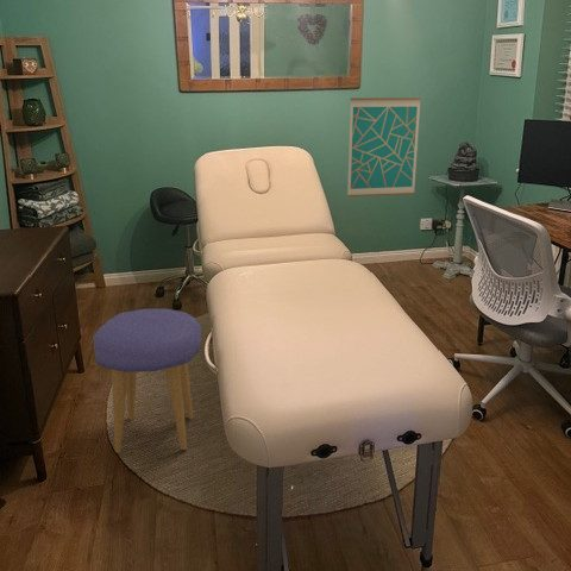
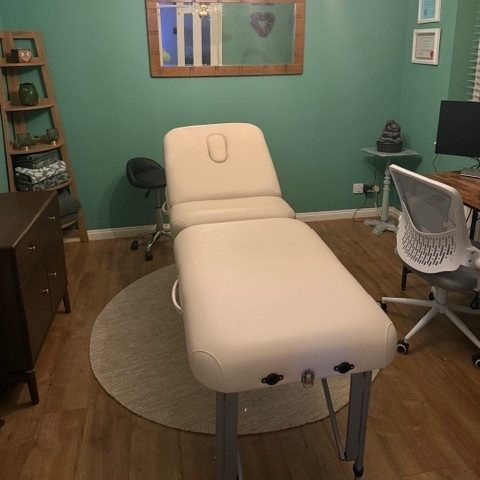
- wall art [346,96,422,199]
- stool [92,307,202,453]
